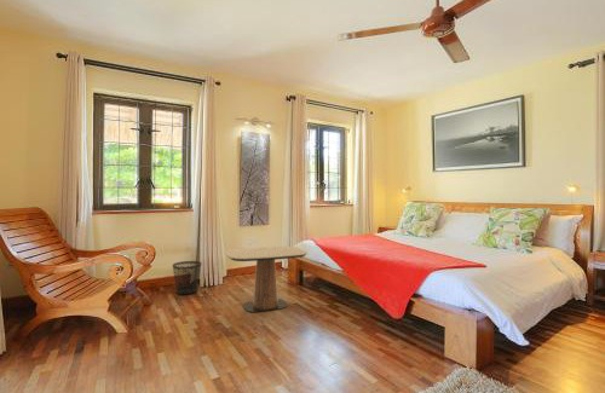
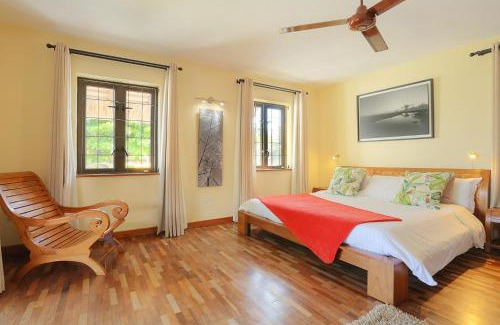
- side table [224,245,309,313]
- wastebasket [172,260,202,295]
